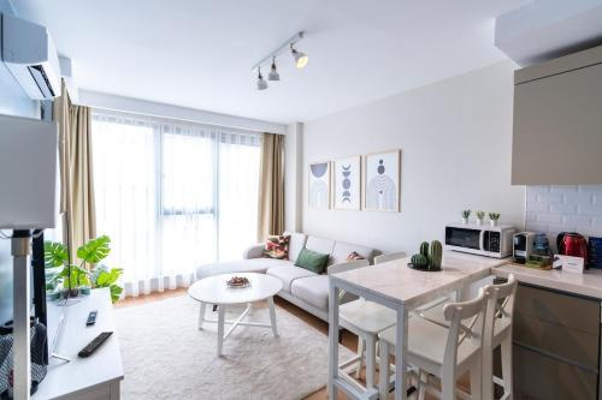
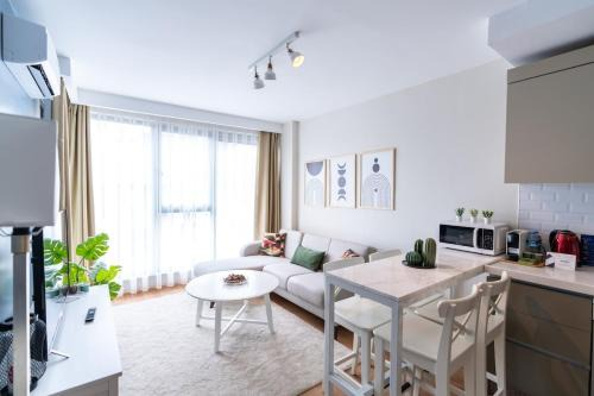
- remote control [76,330,114,359]
